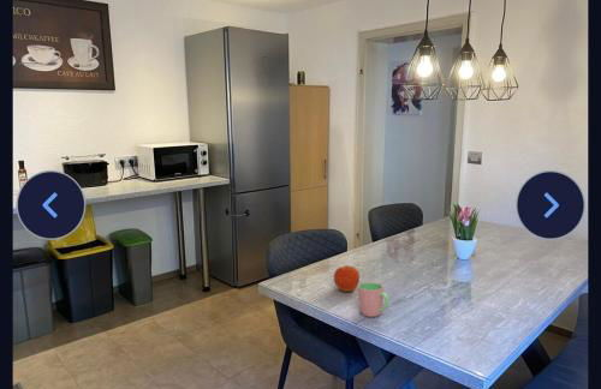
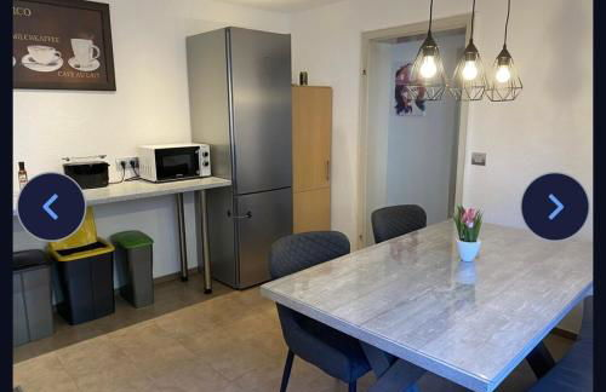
- fruit [333,264,361,293]
- cup [357,281,391,318]
